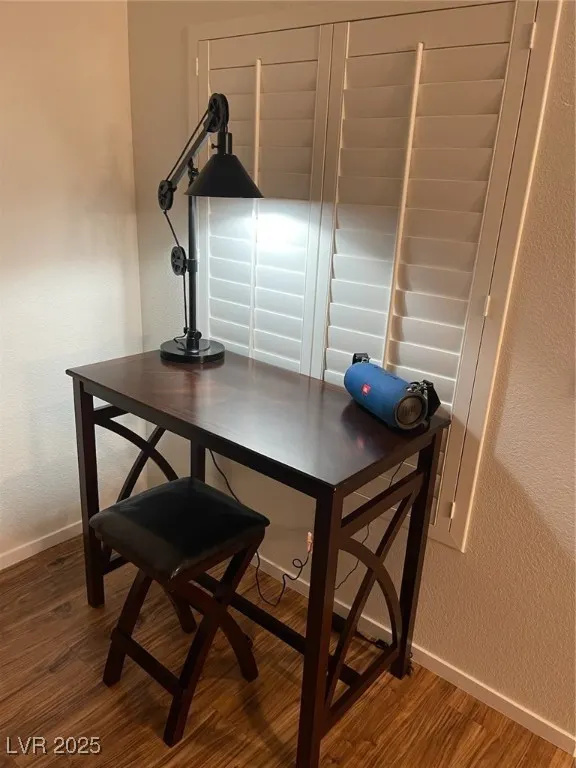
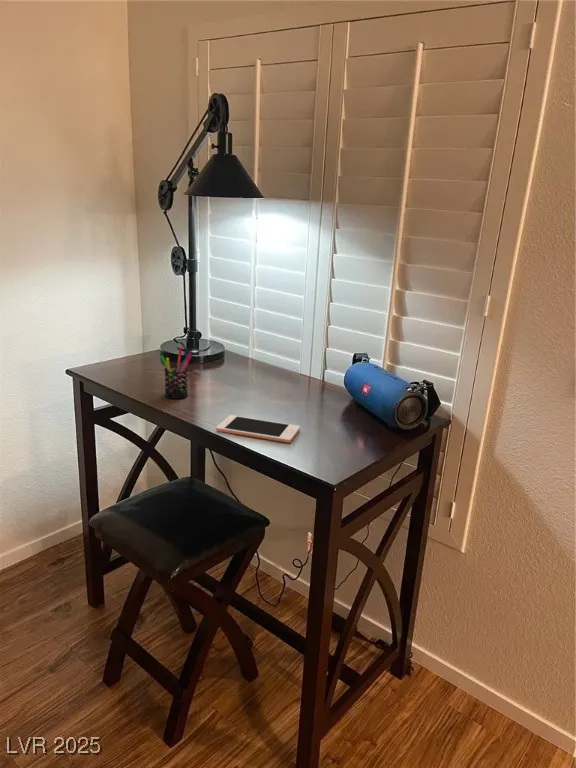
+ cell phone [215,414,301,444]
+ pen holder [159,346,193,400]
